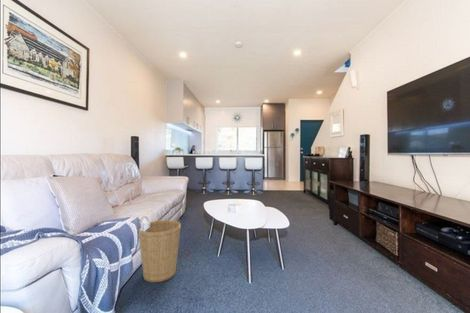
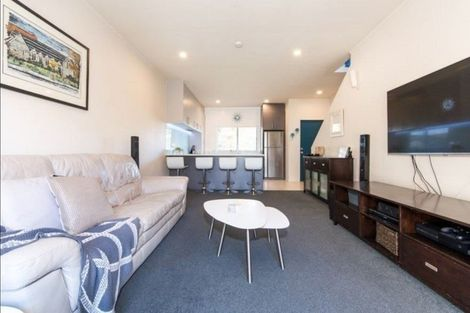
- basket [138,215,182,283]
